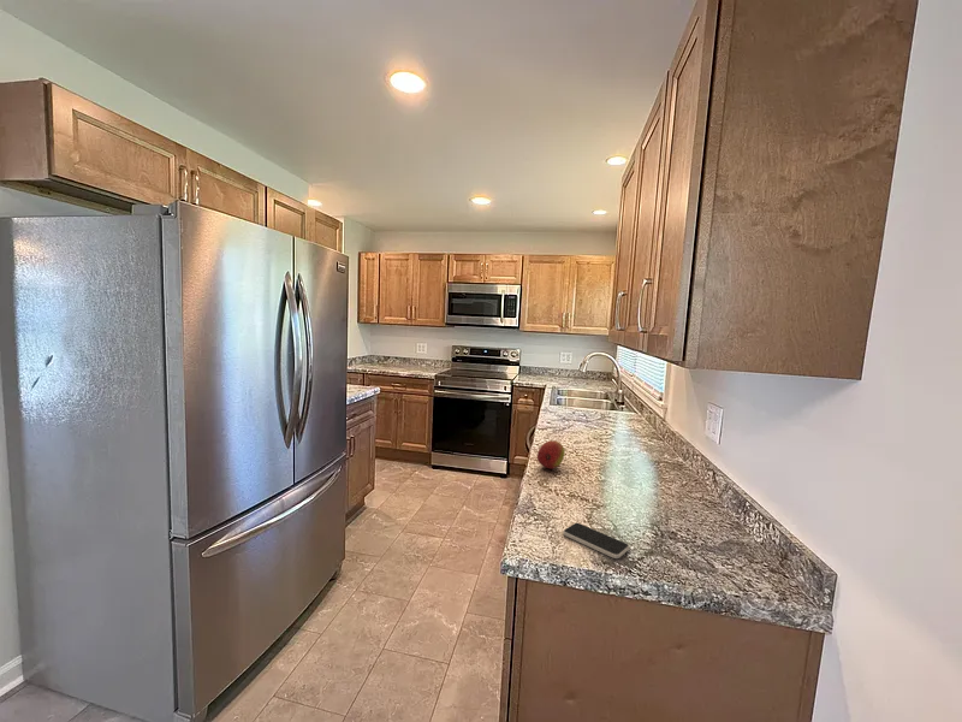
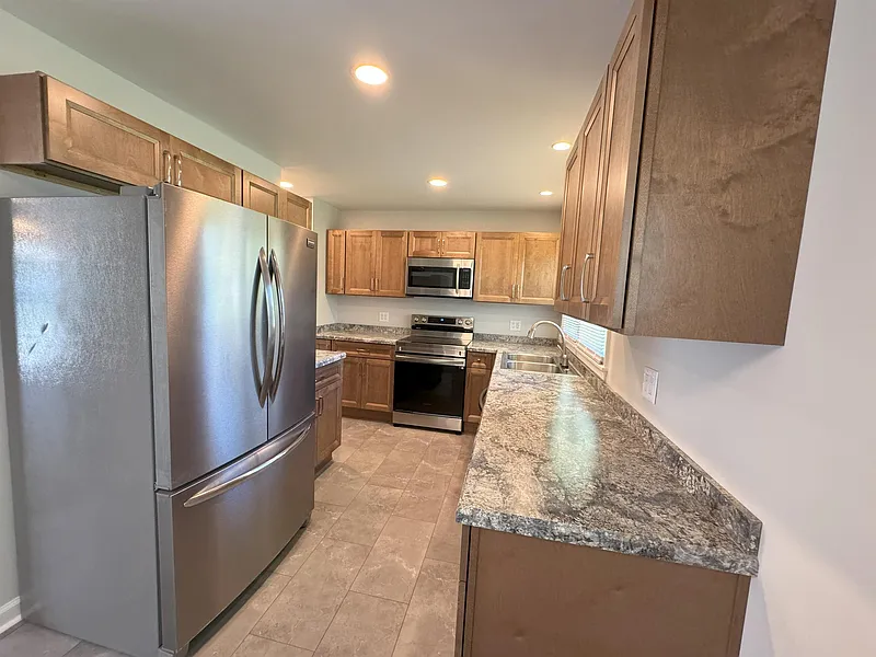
- smartphone [562,522,630,560]
- fruit [536,439,565,471]
